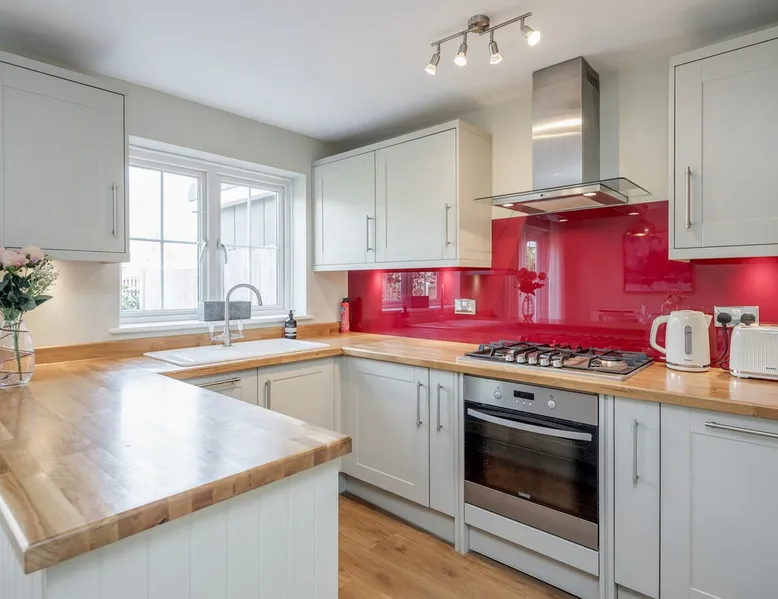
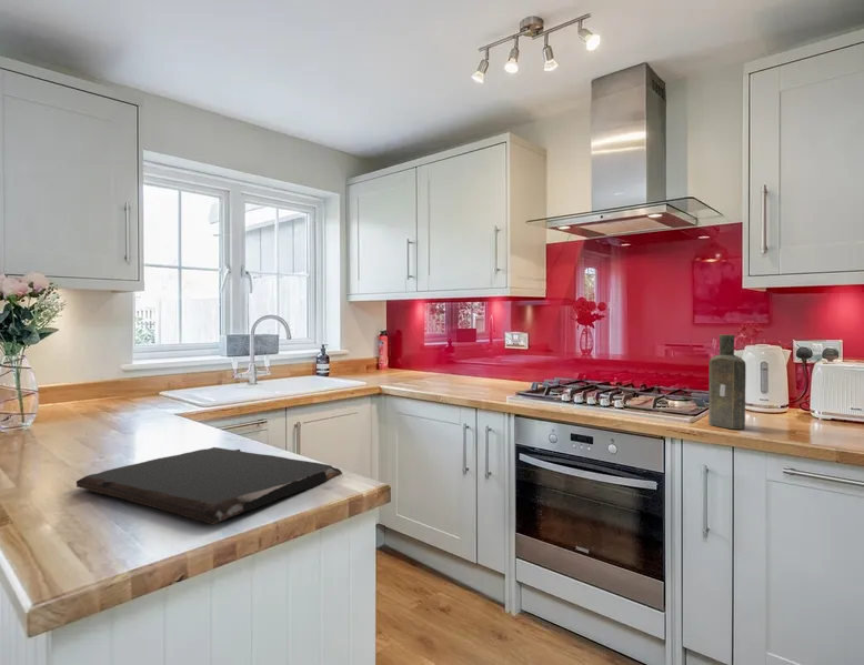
+ bottle [707,333,747,430]
+ cutting board [76,446,343,525]
